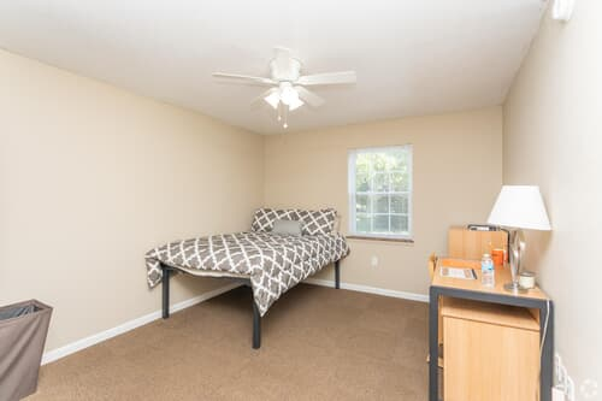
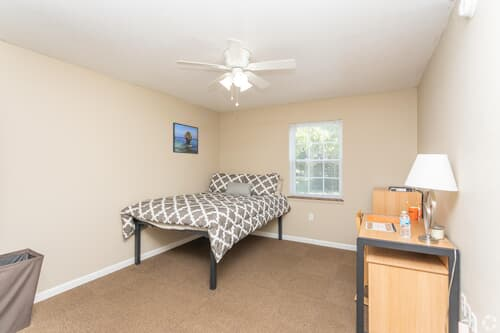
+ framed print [172,122,199,155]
